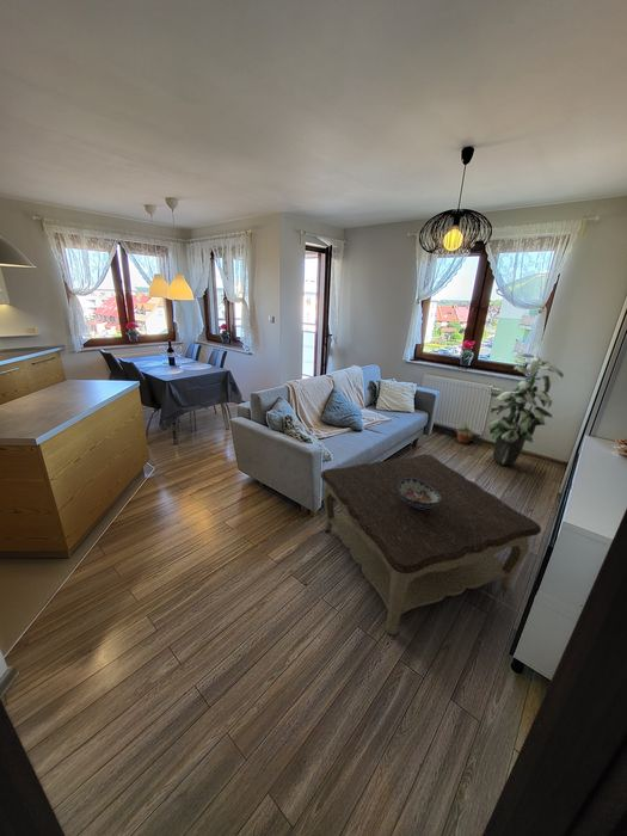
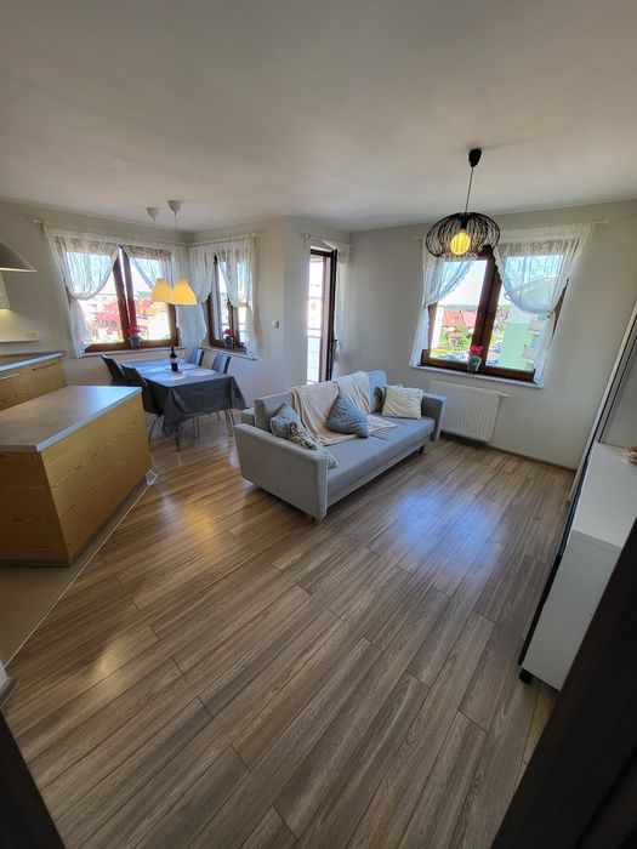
- potted plant [455,422,478,444]
- coffee table [319,454,542,637]
- decorative bowl [399,478,441,509]
- indoor plant [486,352,565,466]
